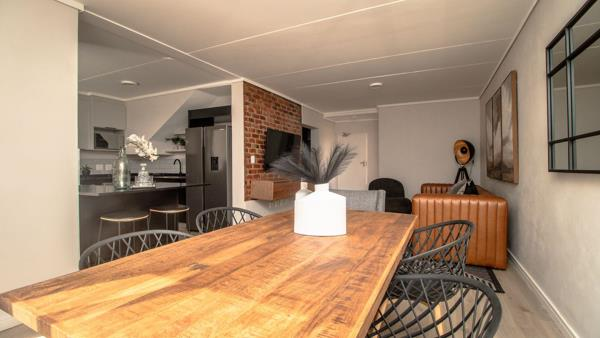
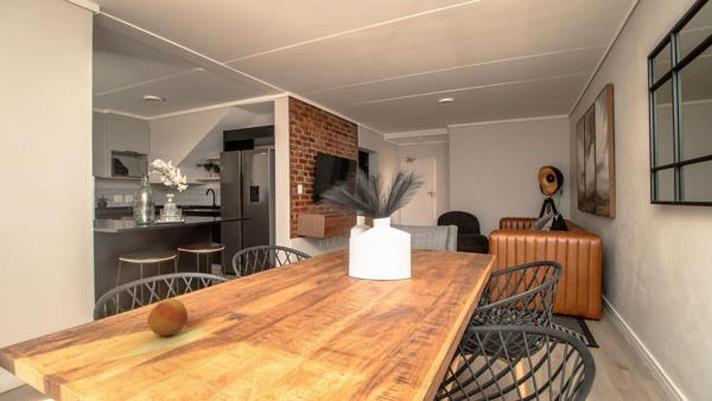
+ fruit [146,298,189,337]
